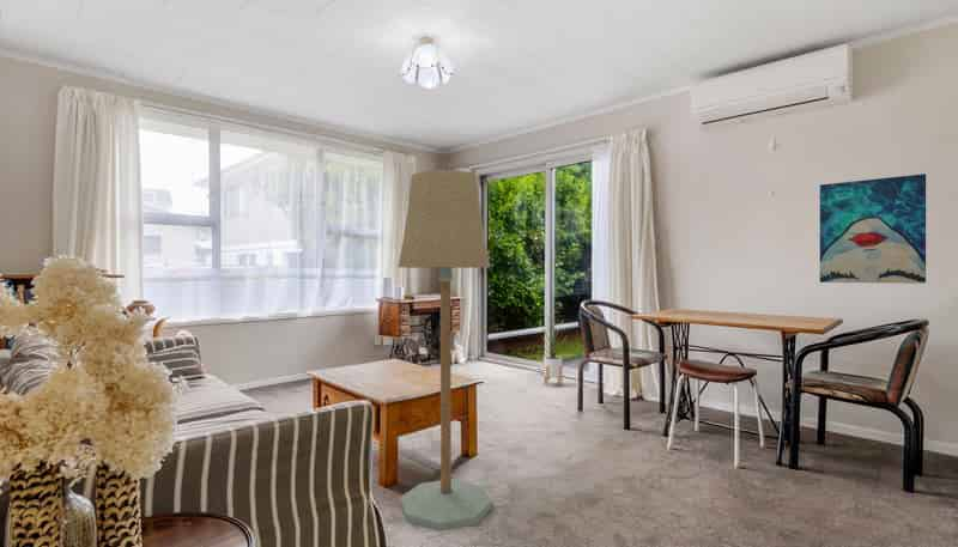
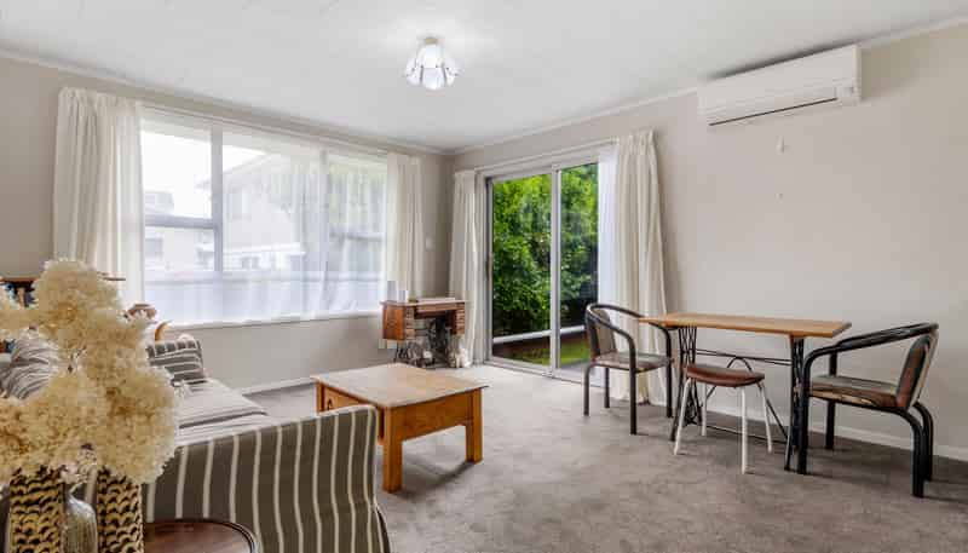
- house plant [536,315,571,388]
- floor lamp [396,169,493,533]
- wall art [819,172,927,285]
